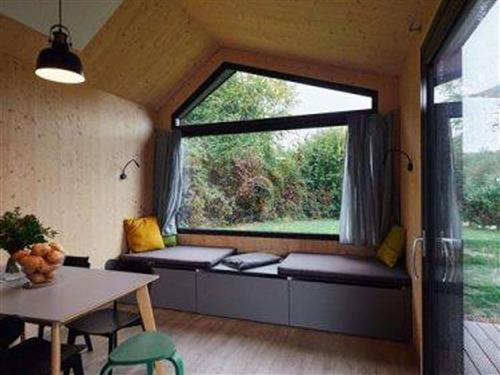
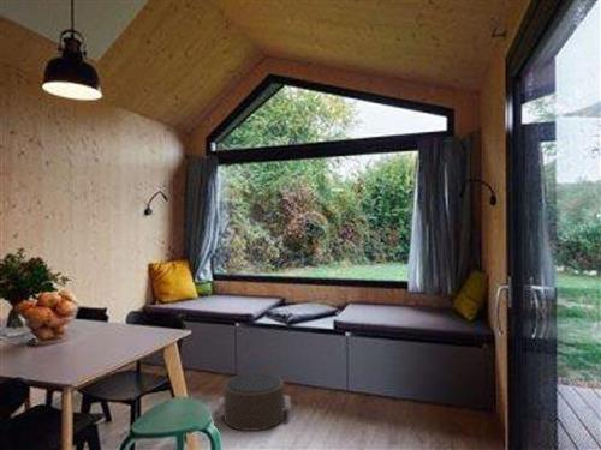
+ pouf [215,372,292,432]
